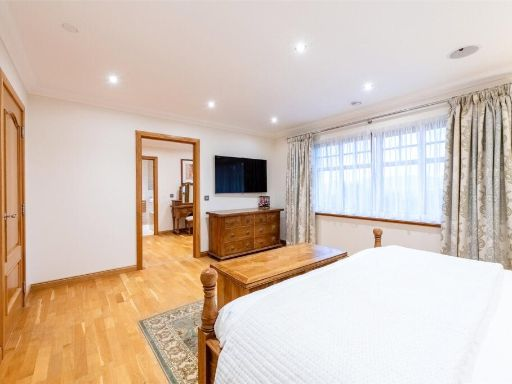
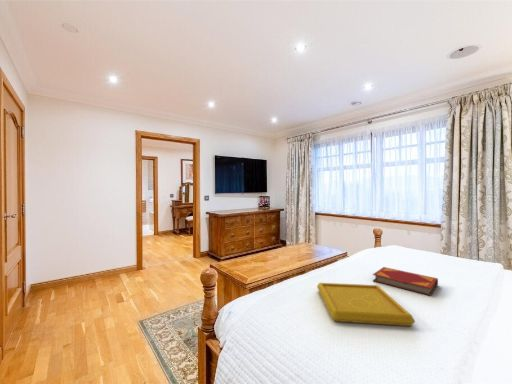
+ hardback book [372,266,439,297]
+ serving tray [316,282,416,327]
